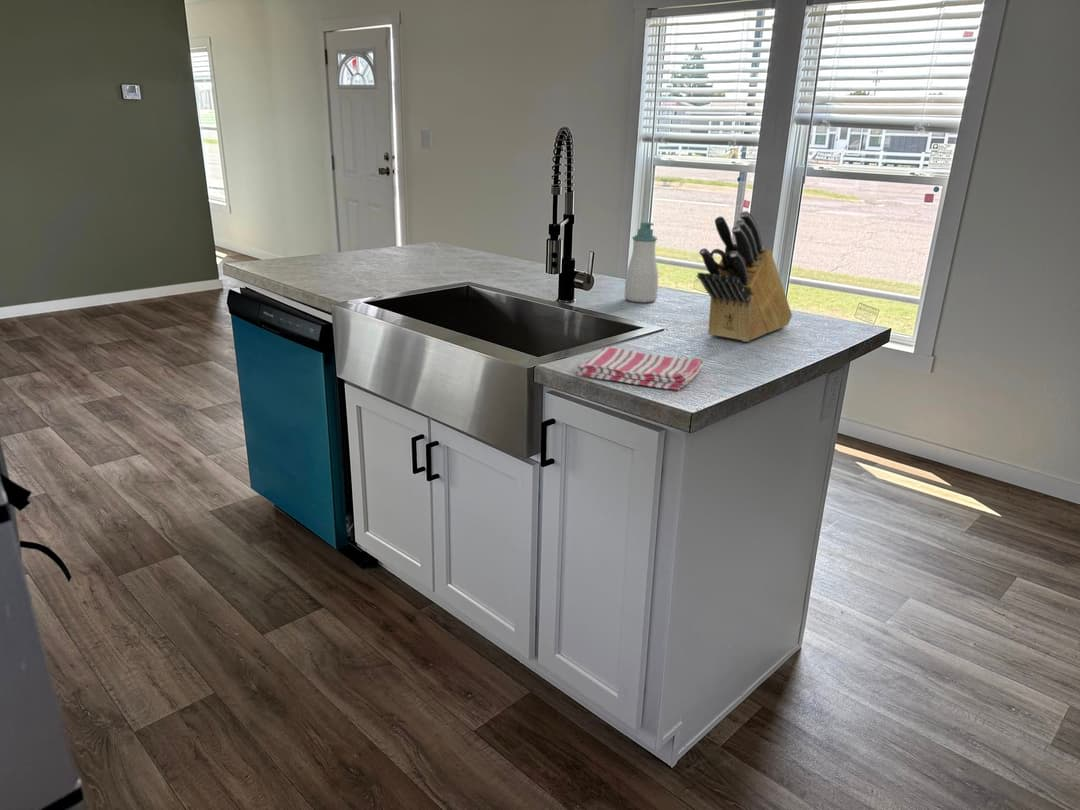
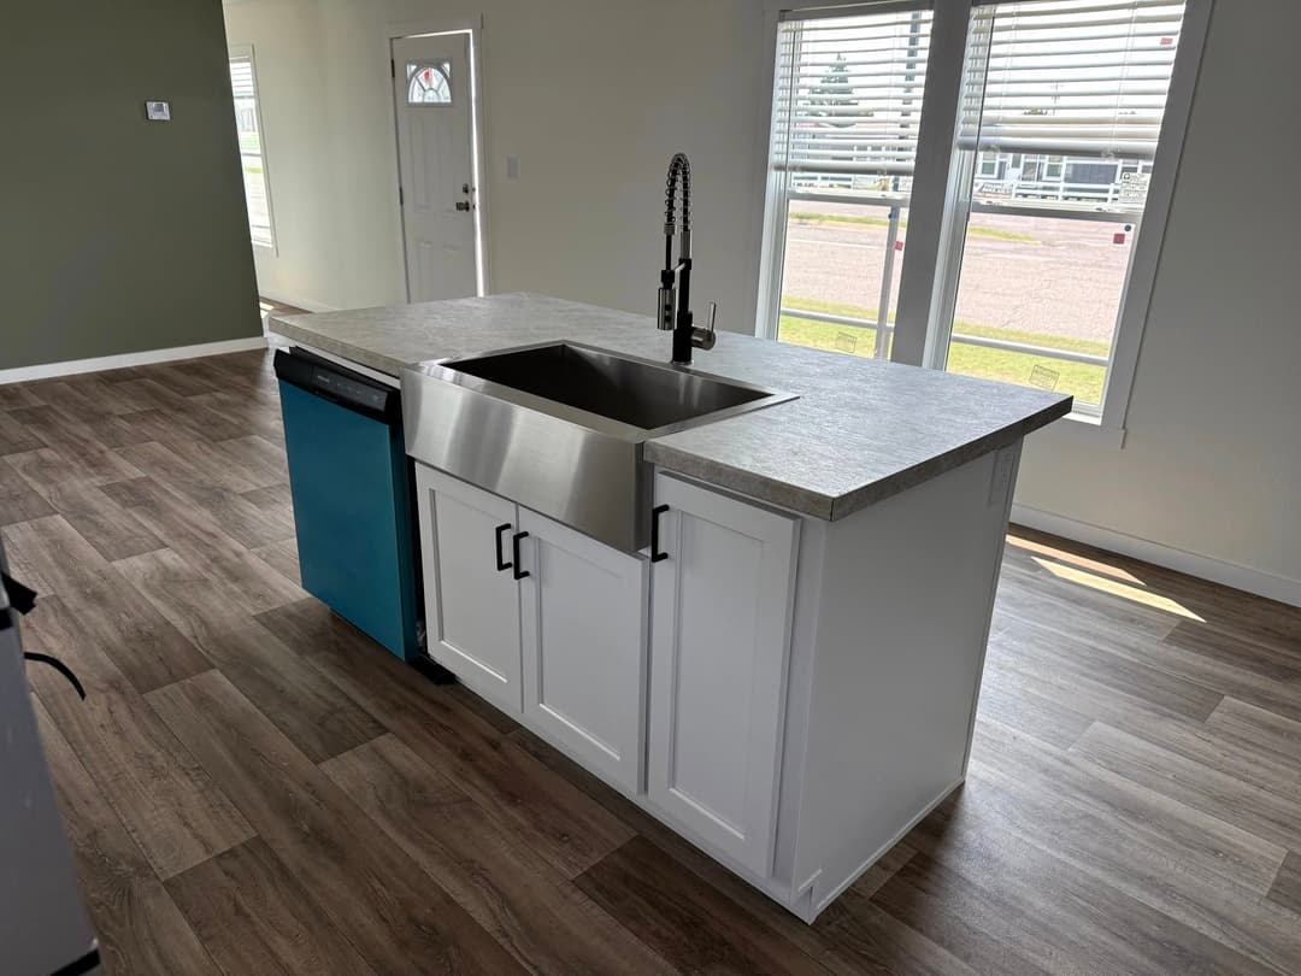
- knife block [697,210,793,343]
- soap bottle [624,221,659,303]
- dish towel [574,346,704,391]
